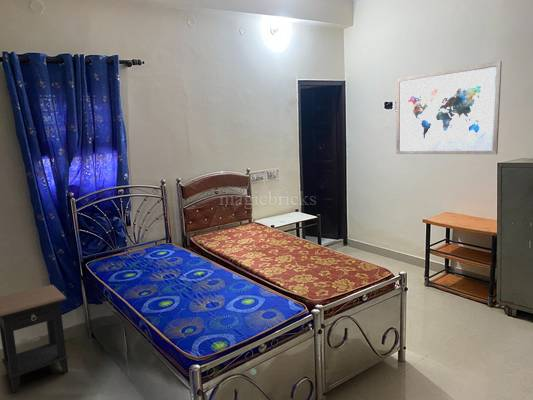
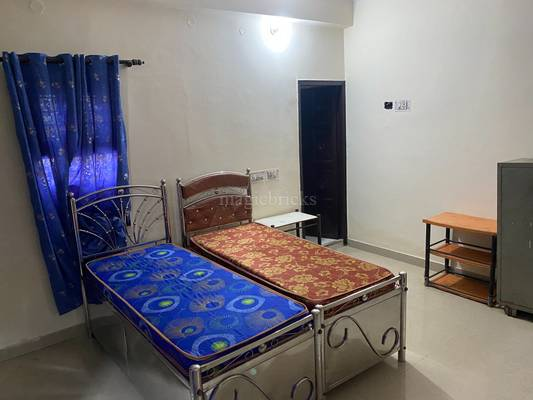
- wall art [395,60,503,155]
- side table [0,284,70,393]
